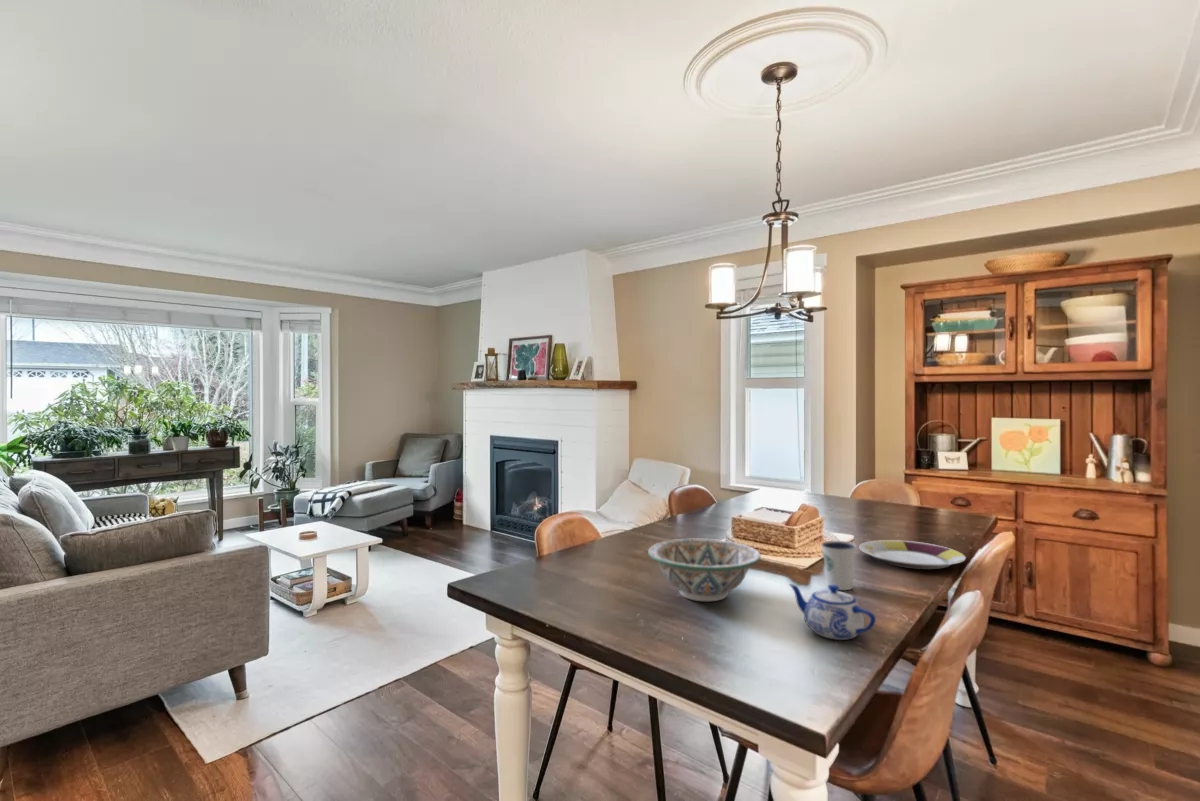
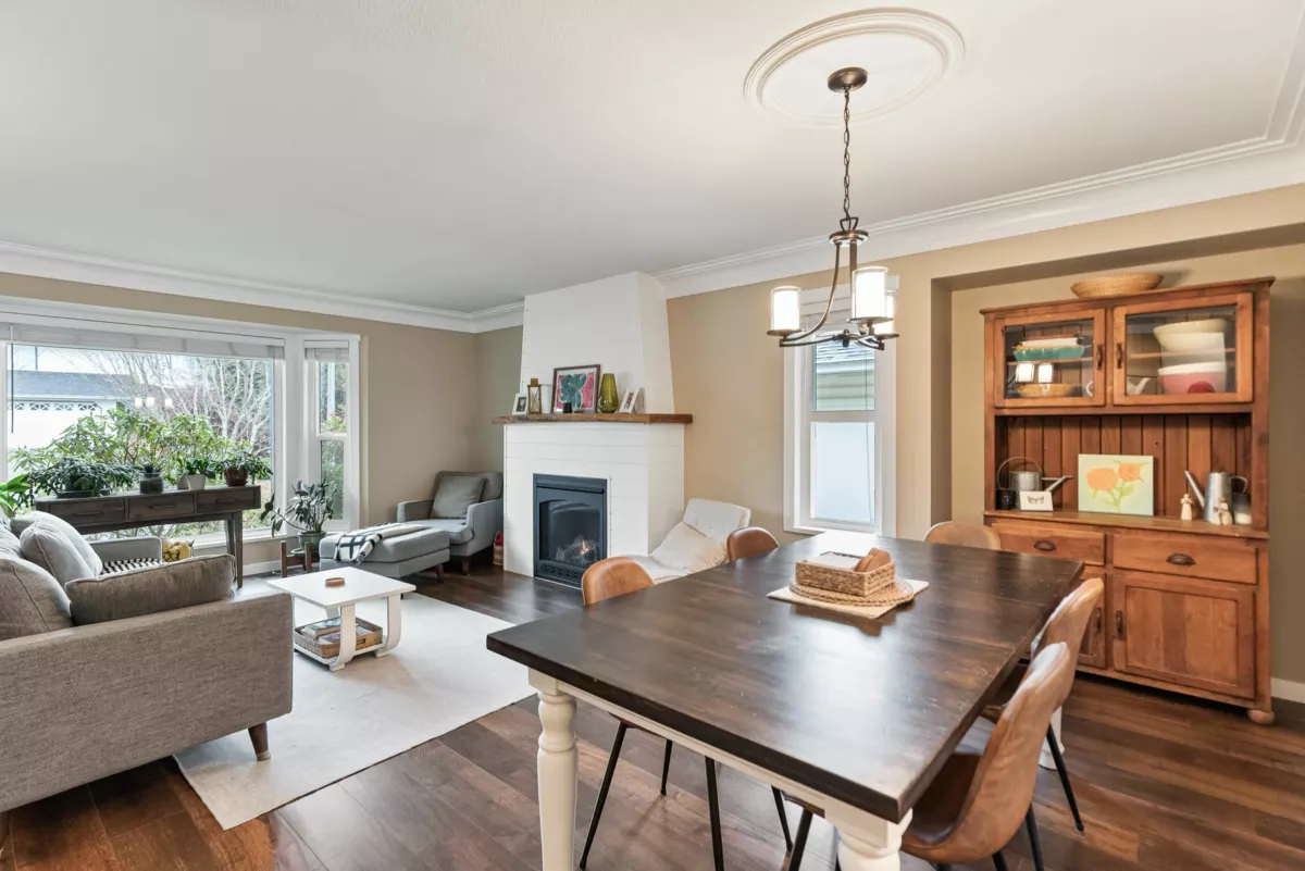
- decorative bowl [647,538,762,602]
- dixie cup [820,540,857,591]
- plate [858,539,967,570]
- teapot [788,583,877,641]
